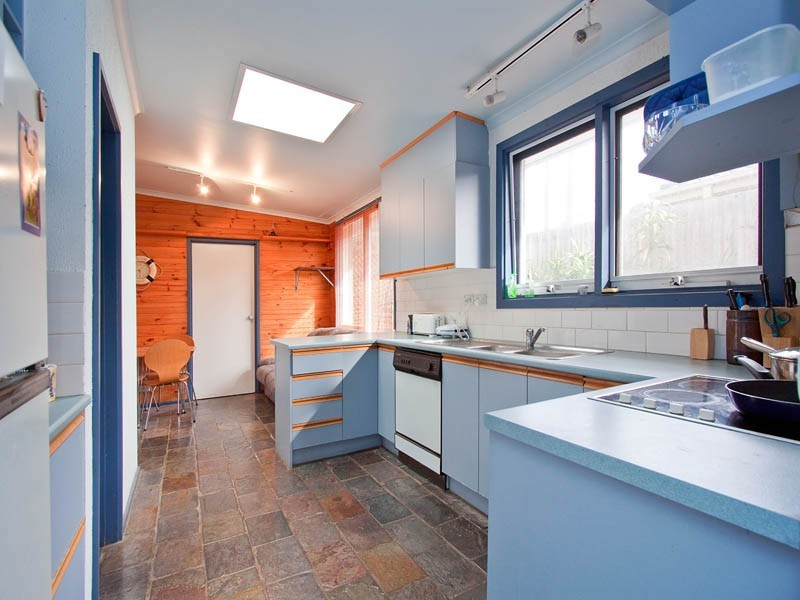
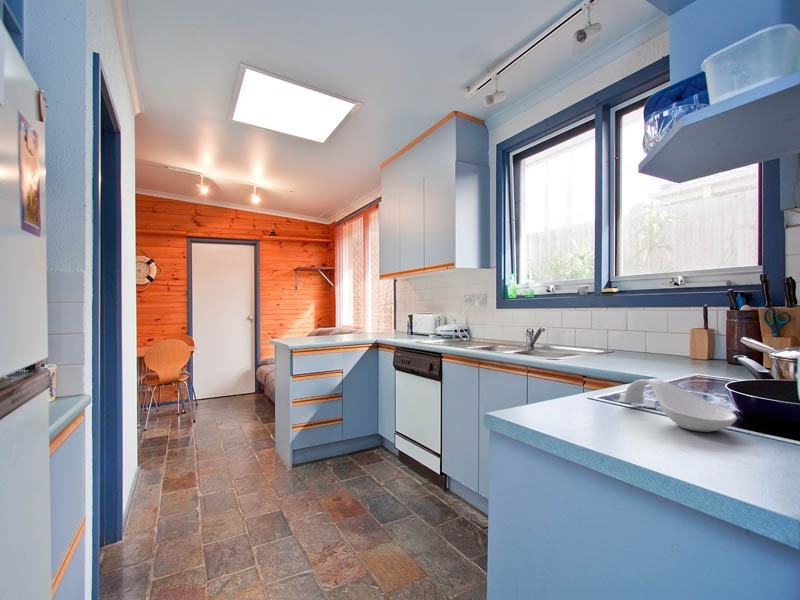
+ spoon rest [623,378,738,433]
